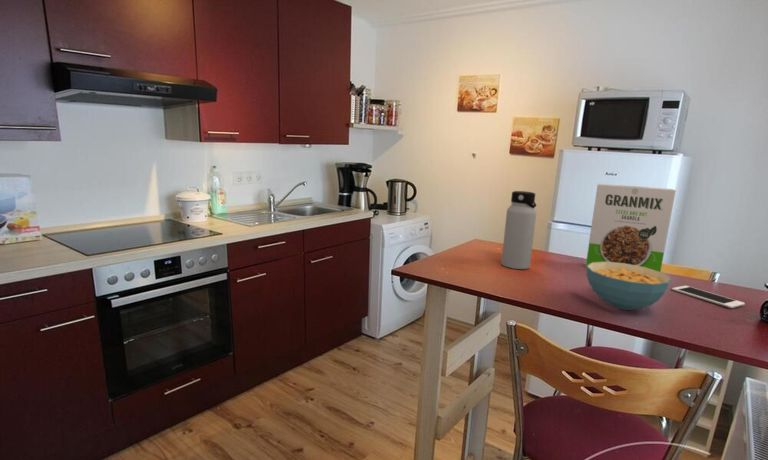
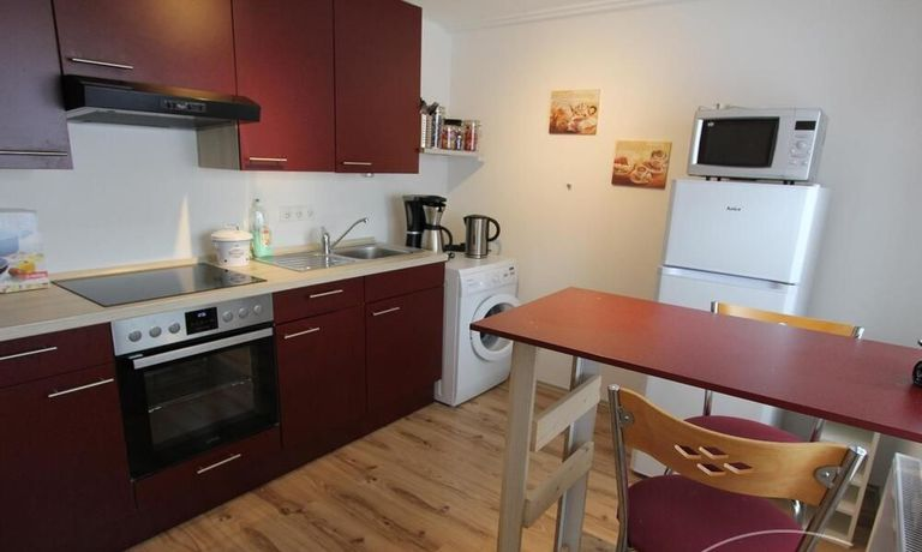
- cereal box [585,183,677,272]
- water bottle [500,190,538,270]
- cereal bowl [586,262,672,311]
- cell phone [671,285,746,309]
